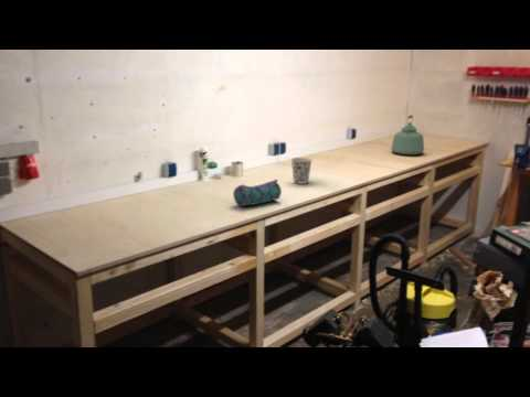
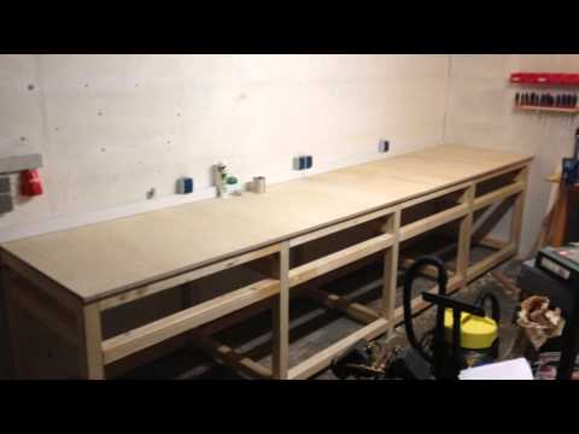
- cup [290,157,312,185]
- pencil case [232,179,283,207]
- kettle [390,114,425,155]
